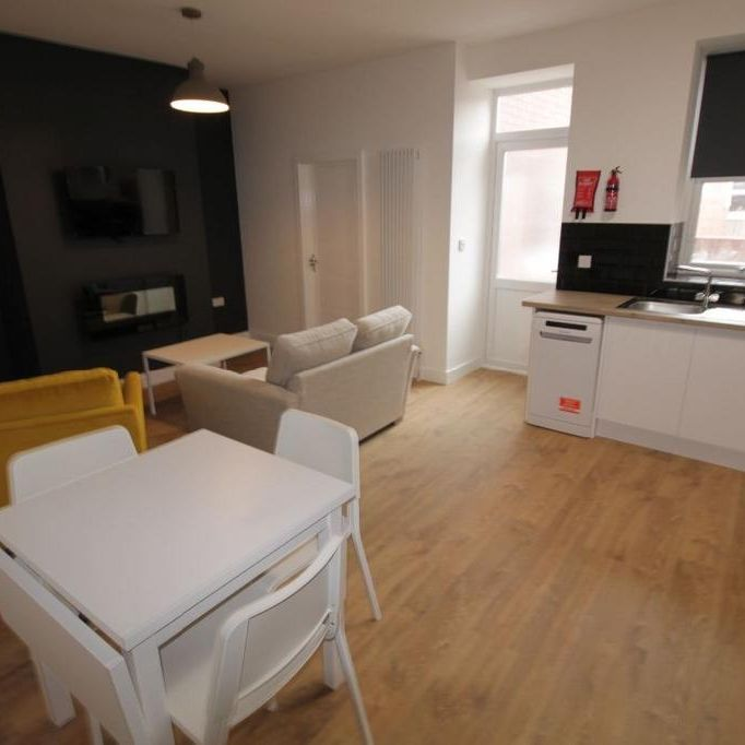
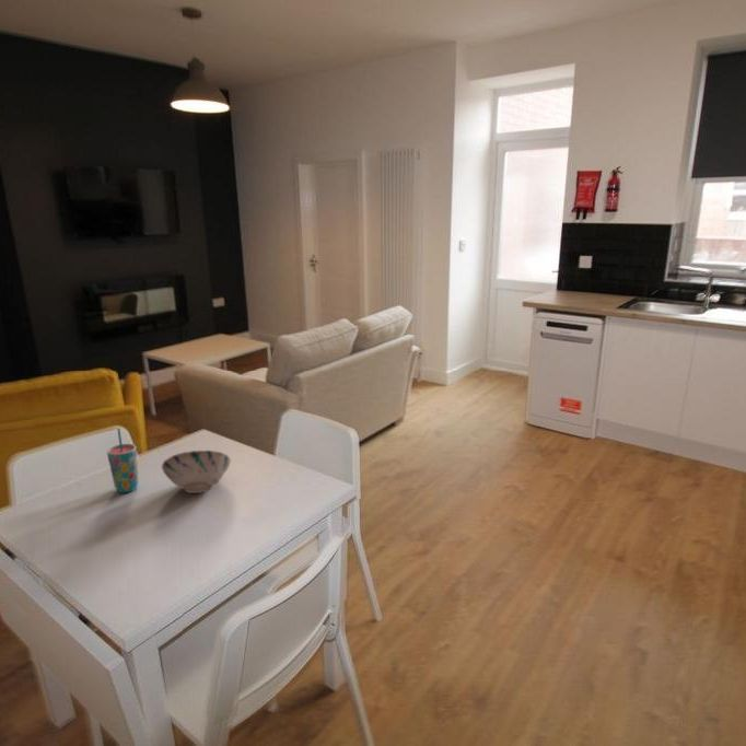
+ cup [106,428,140,493]
+ bowl [161,450,232,494]
